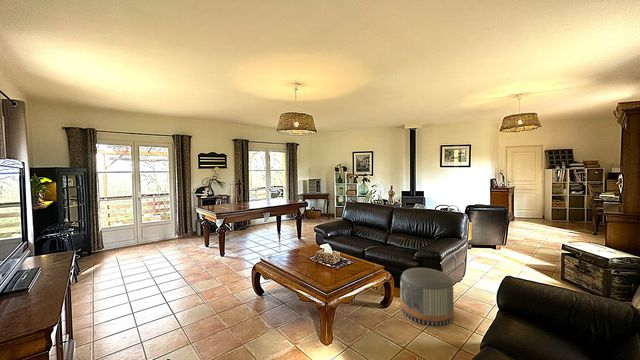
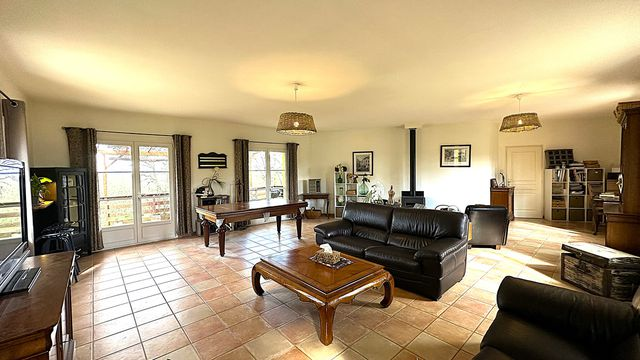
- pouf [399,267,455,327]
